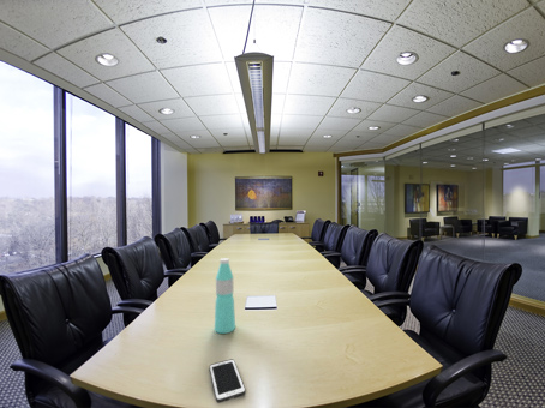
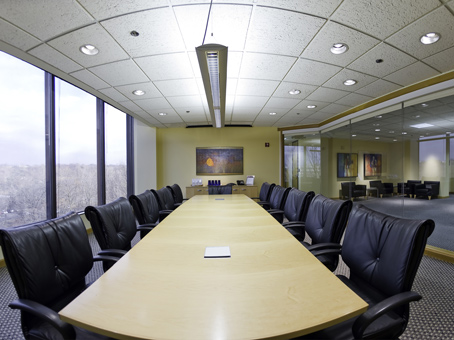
- cell phone [209,358,247,404]
- water bottle [214,257,236,335]
